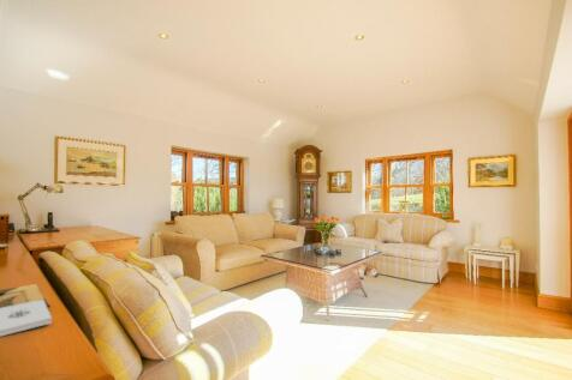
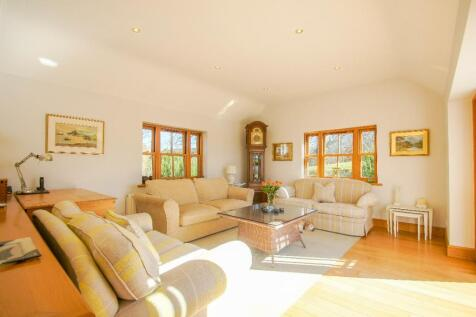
- notepad [0,297,53,338]
